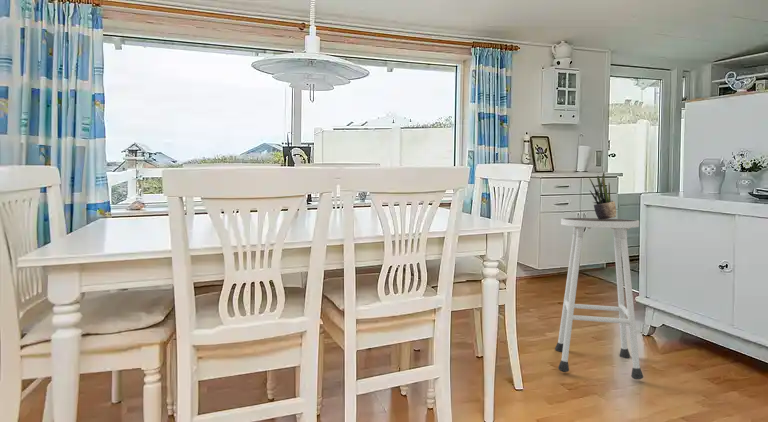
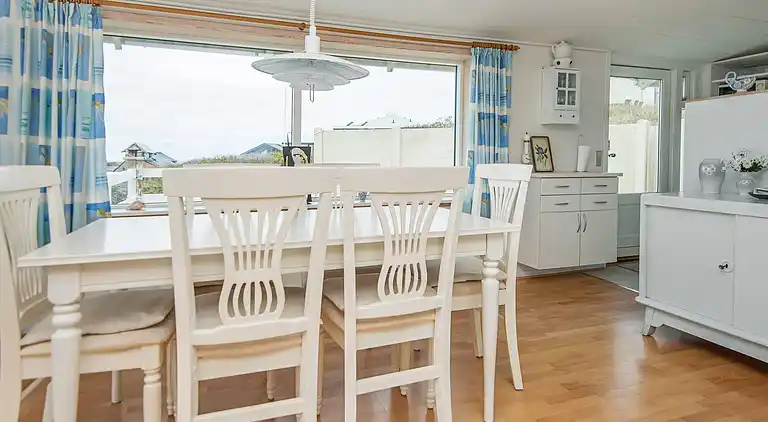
- stool [554,217,644,380]
- potted plant [588,172,617,220]
